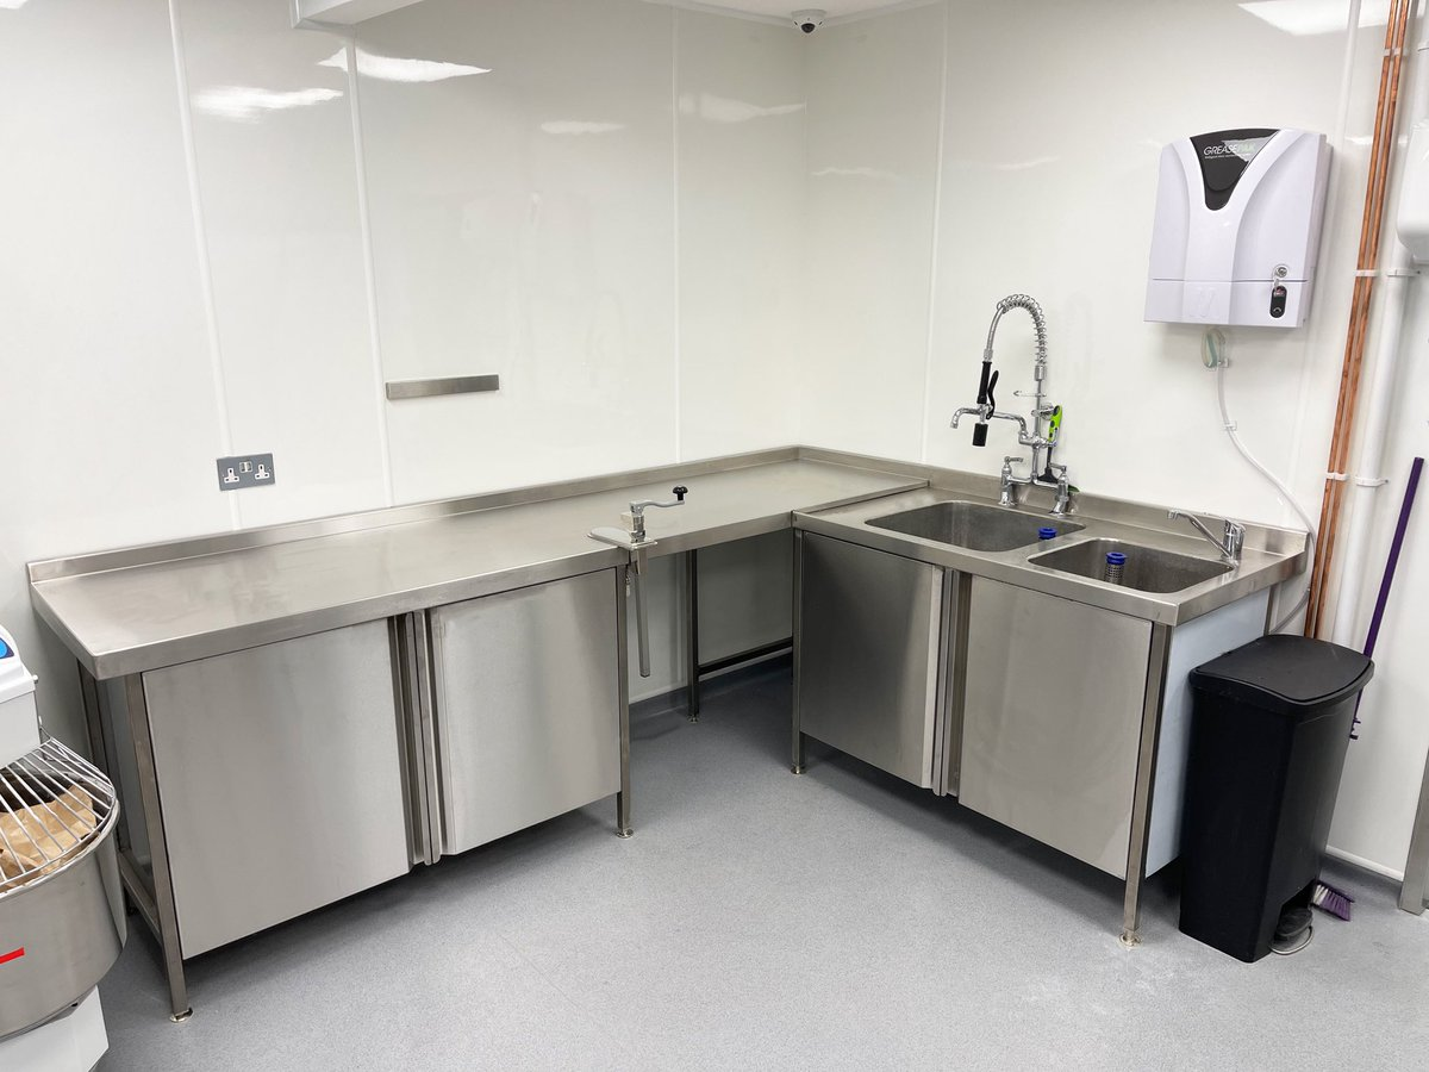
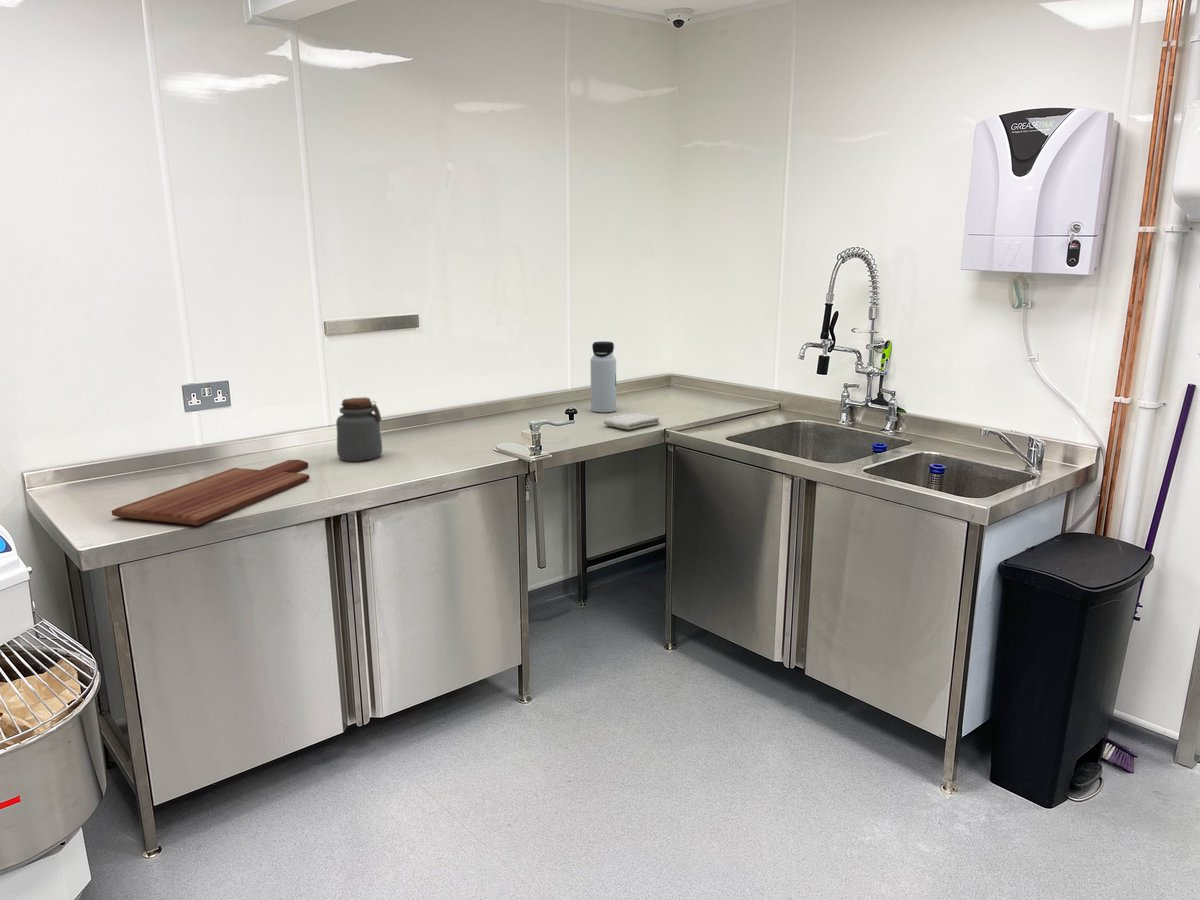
+ water bottle [590,340,617,413]
+ jar [335,396,383,462]
+ washcloth [603,412,660,431]
+ cutting board [111,459,311,526]
